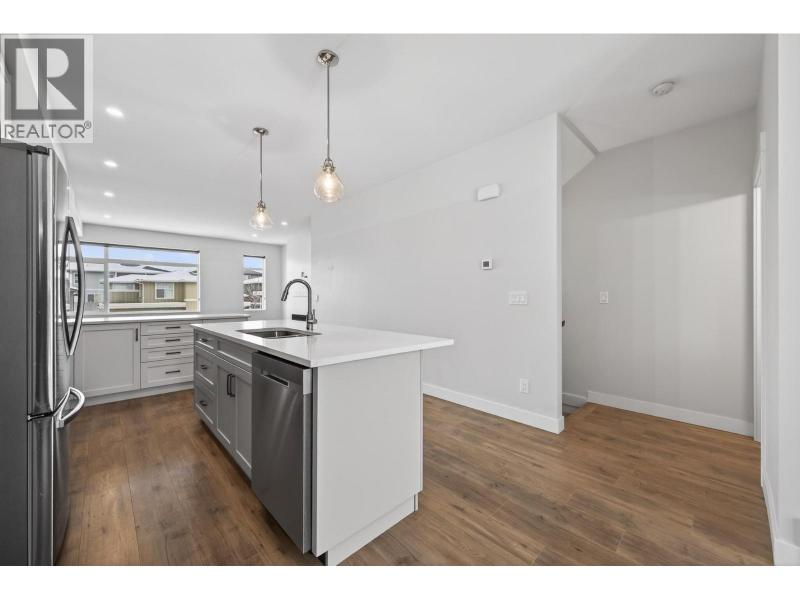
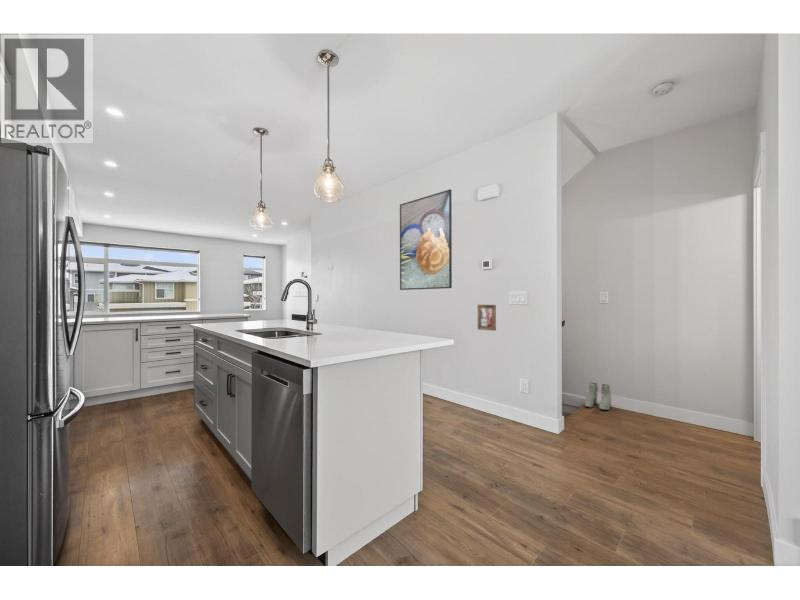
+ boots [584,382,613,411]
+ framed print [399,188,453,291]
+ picture frame [477,304,497,332]
